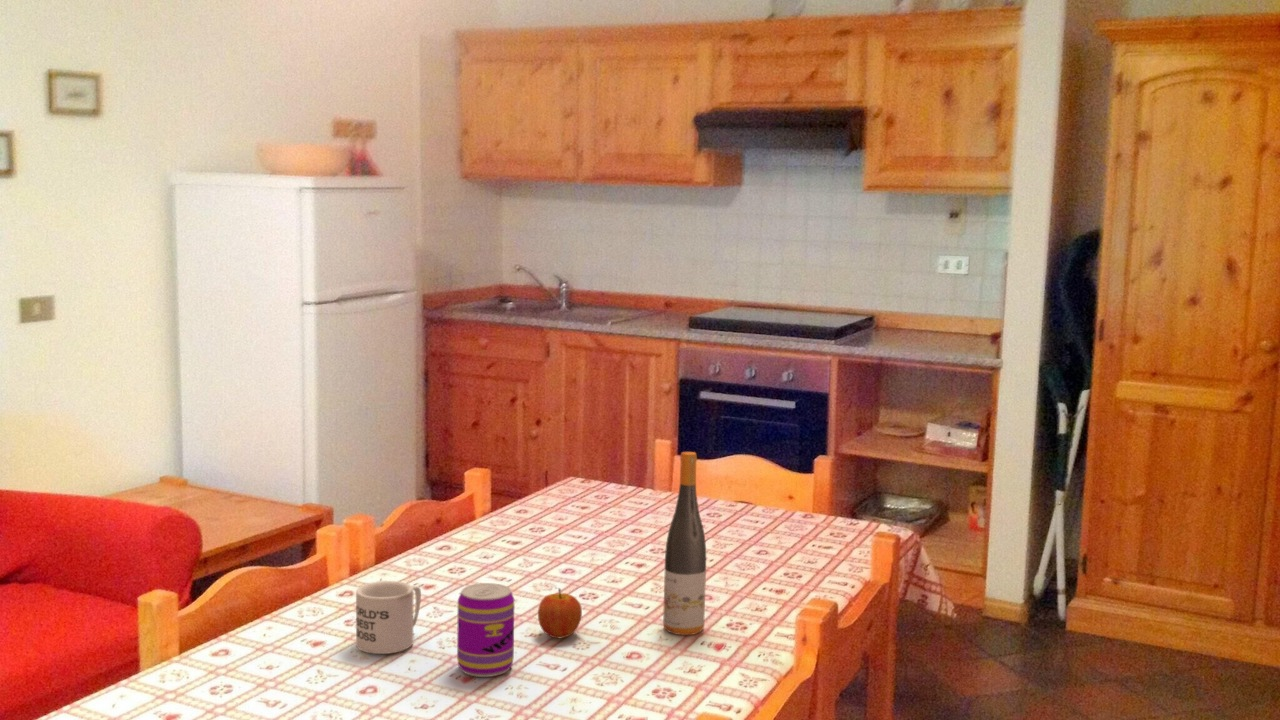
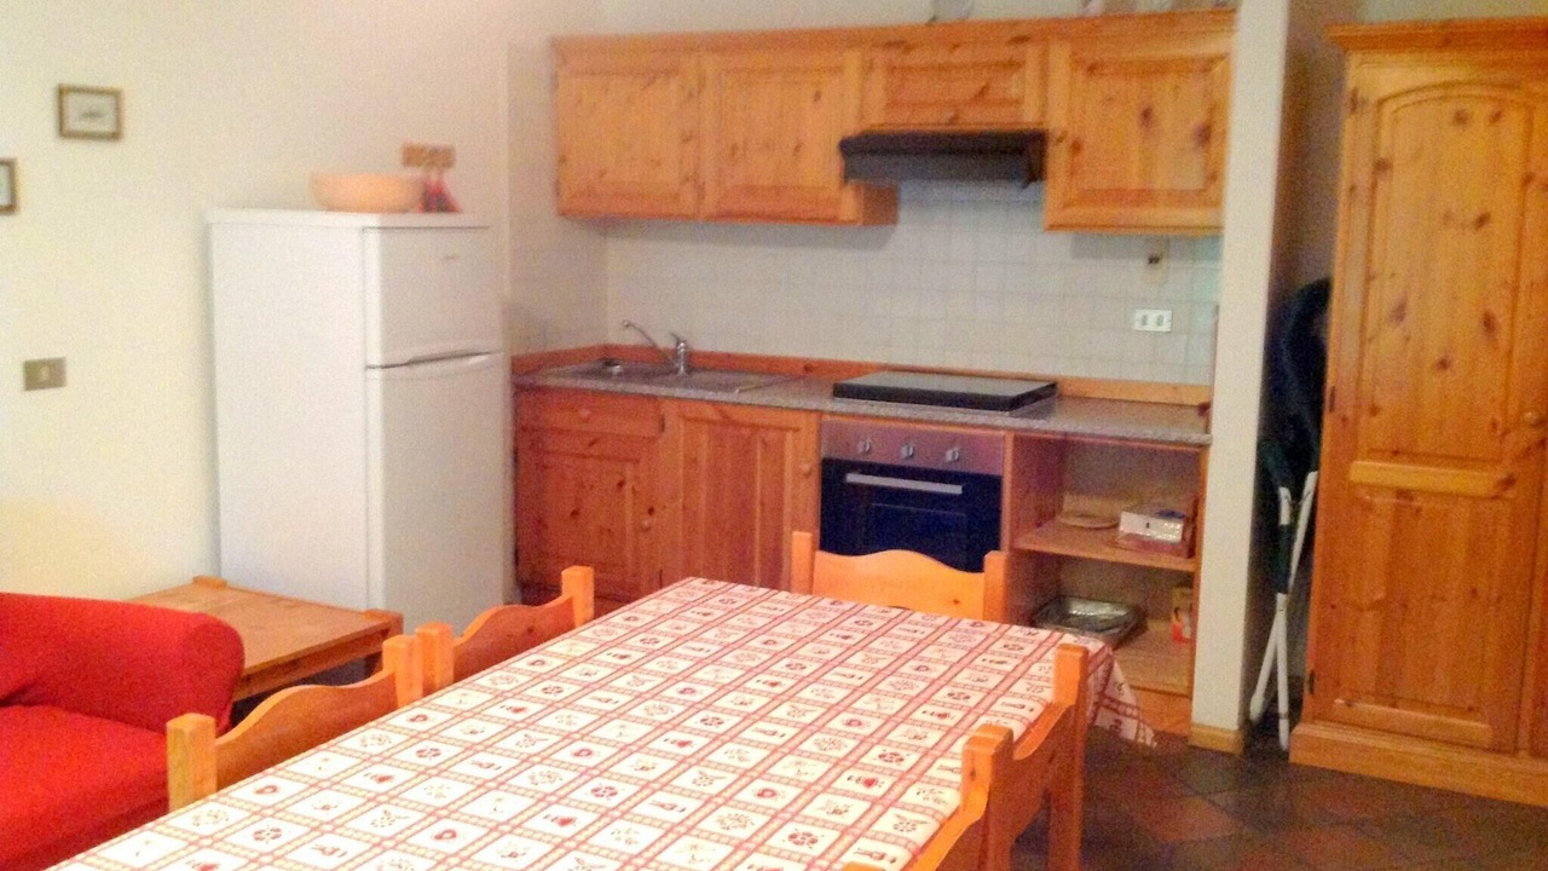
- mug [355,580,422,655]
- beverage can [456,582,515,678]
- apple [537,587,583,639]
- wine bottle [662,451,707,636]
